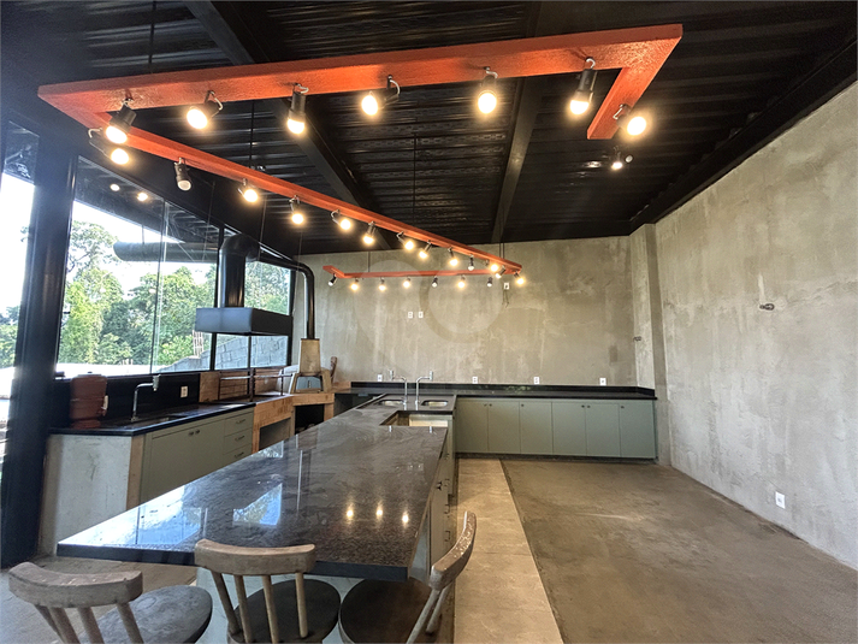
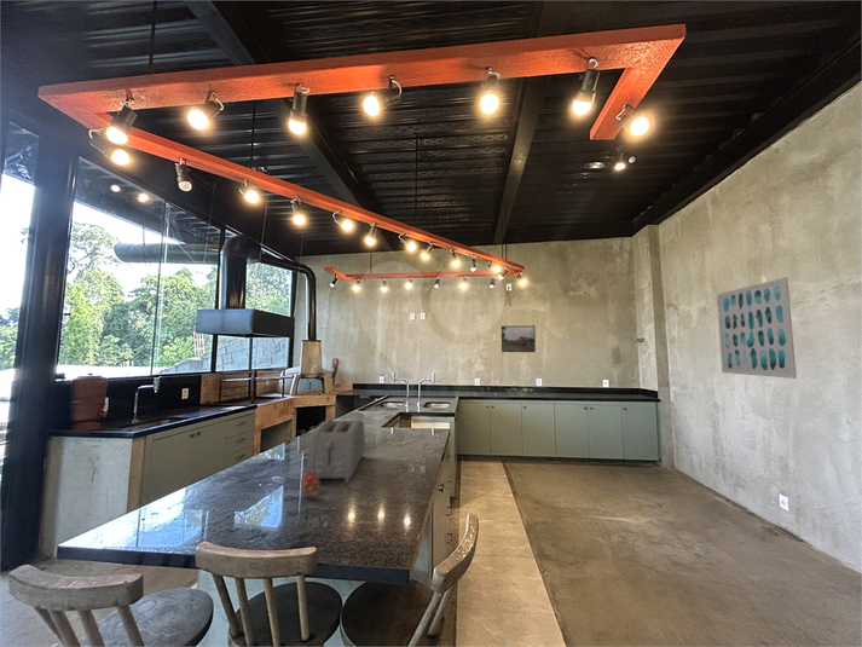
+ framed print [501,324,537,353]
+ wall art [716,276,798,380]
+ toaster [306,418,365,484]
+ fruit [297,468,322,499]
